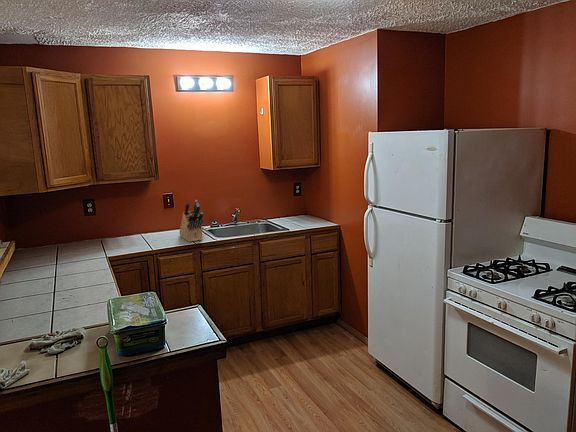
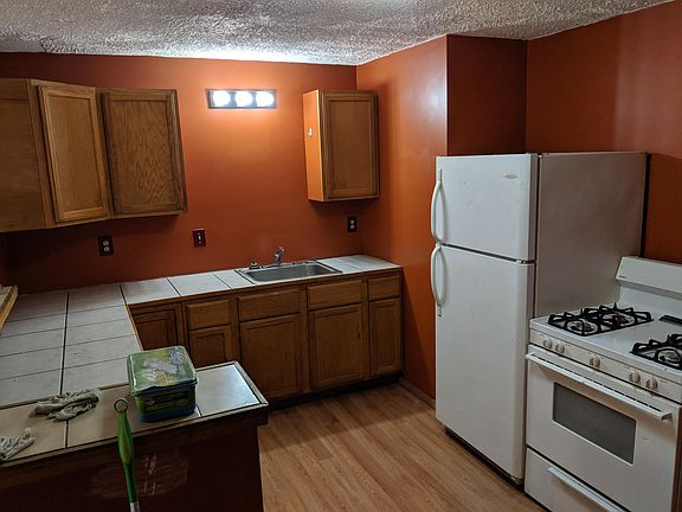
- knife block [178,199,205,243]
